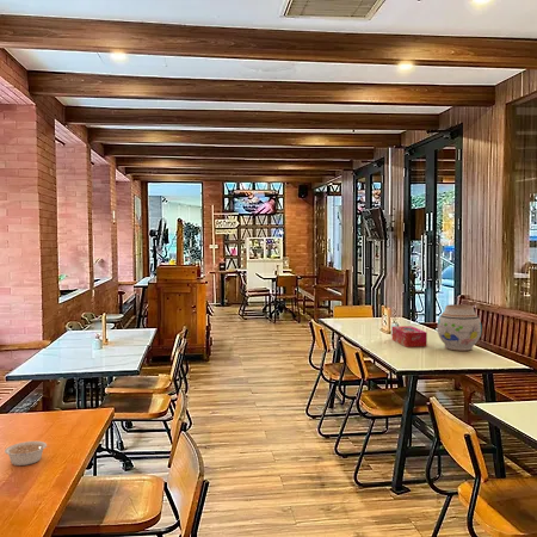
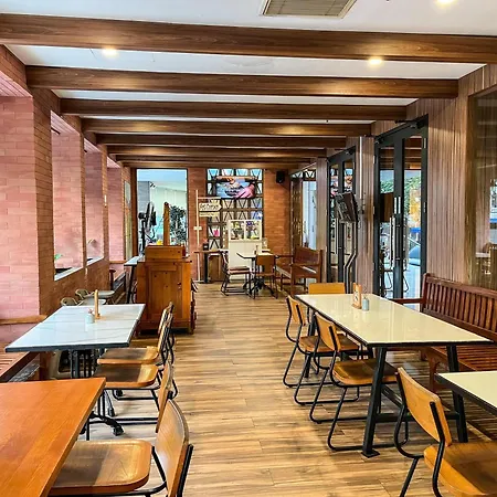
- tissue box [390,325,428,348]
- vase [436,303,483,352]
- legume [4,440,50,467]
